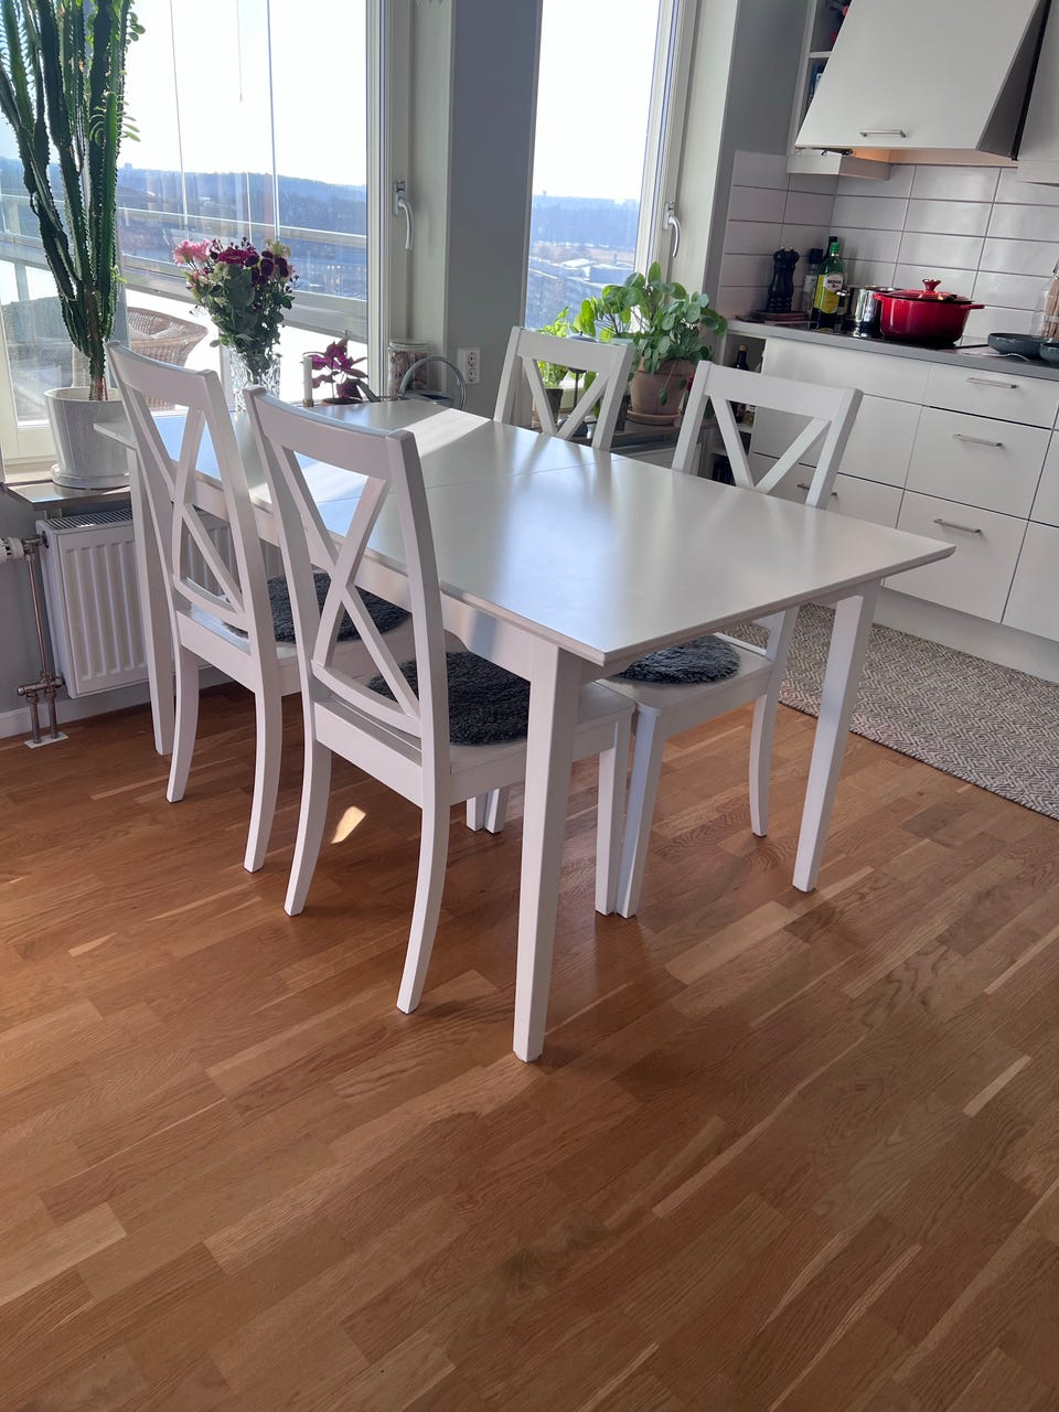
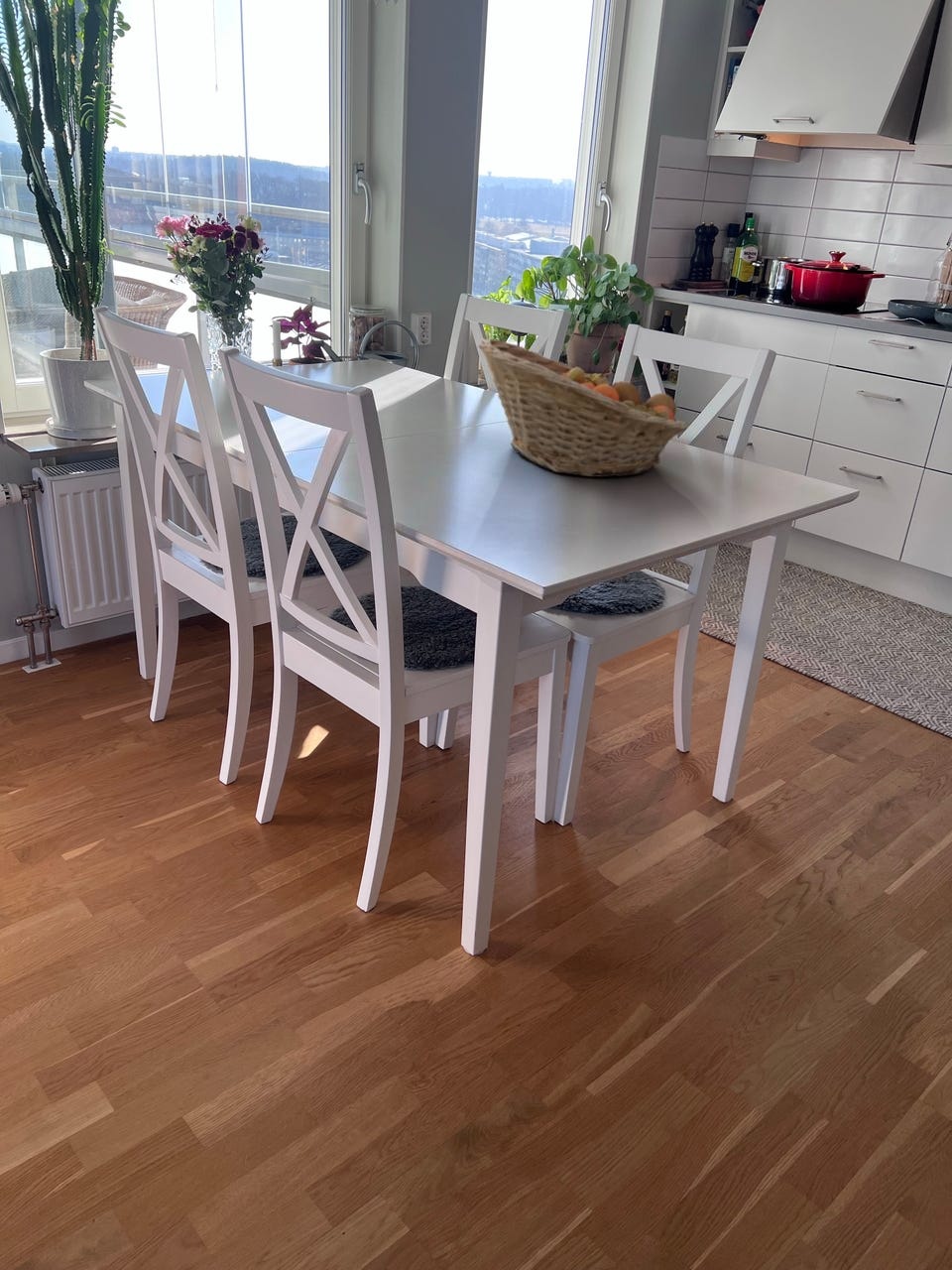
+ fruit basket [478,337,687,478]
